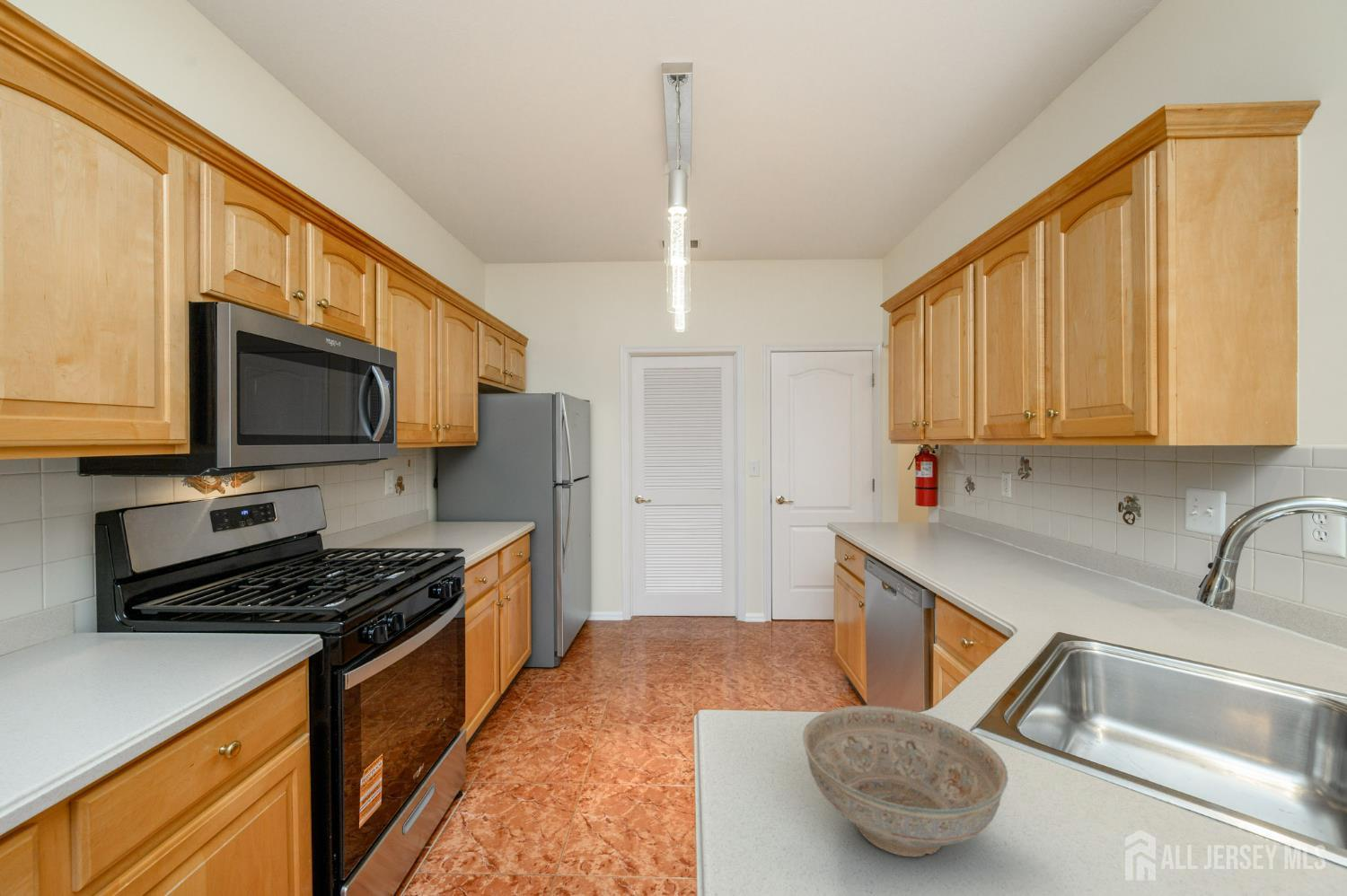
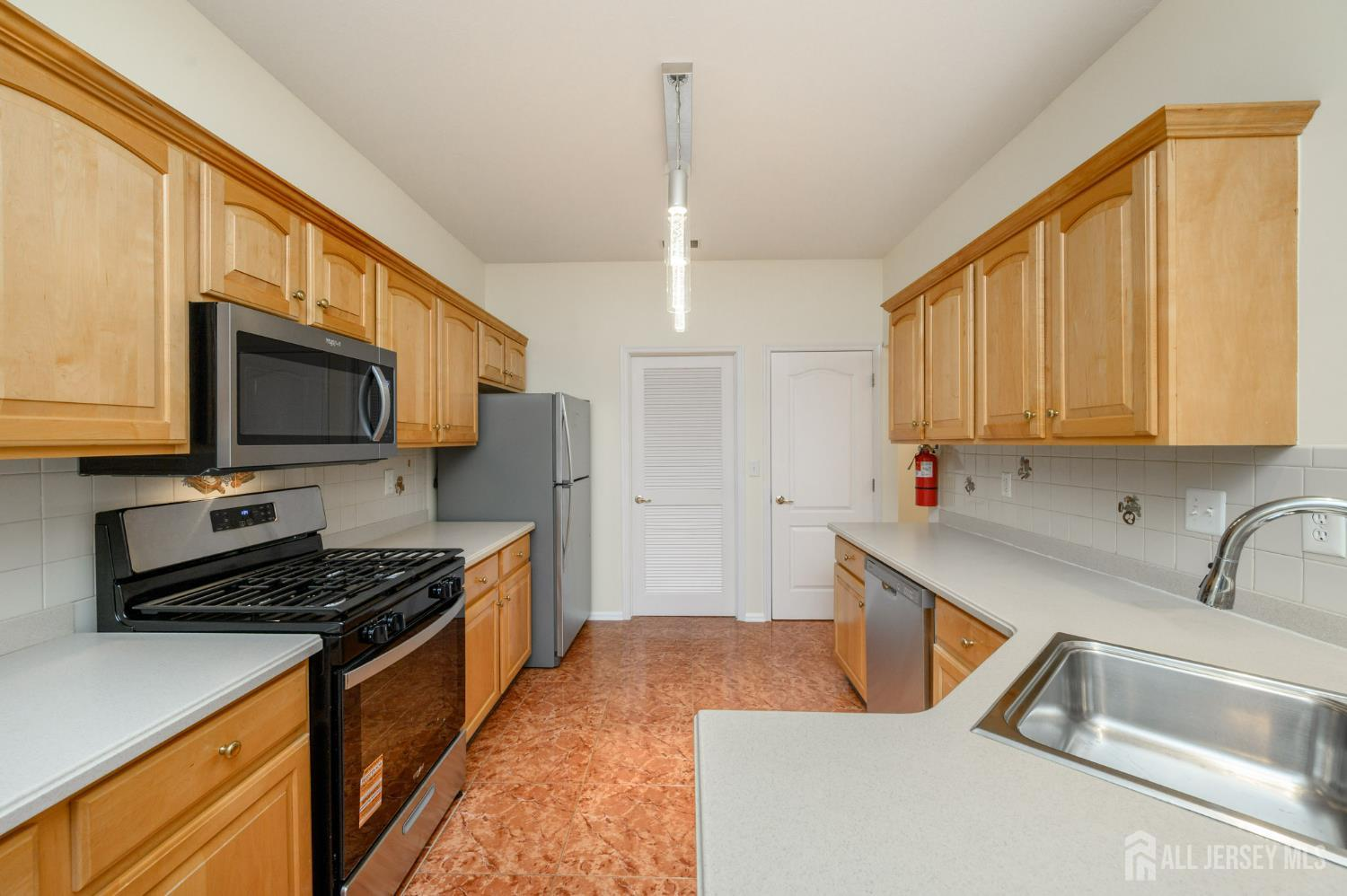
- decorative bowl [802,705,1009,858]
